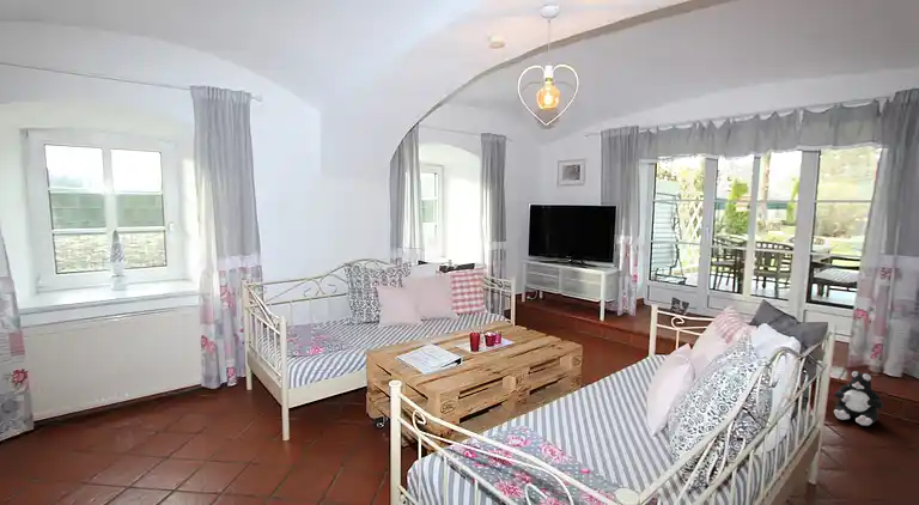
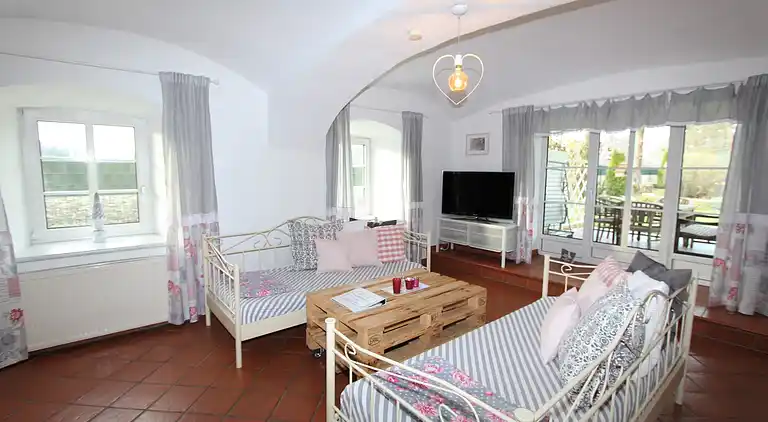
- plush toy [833,370,884,427]
